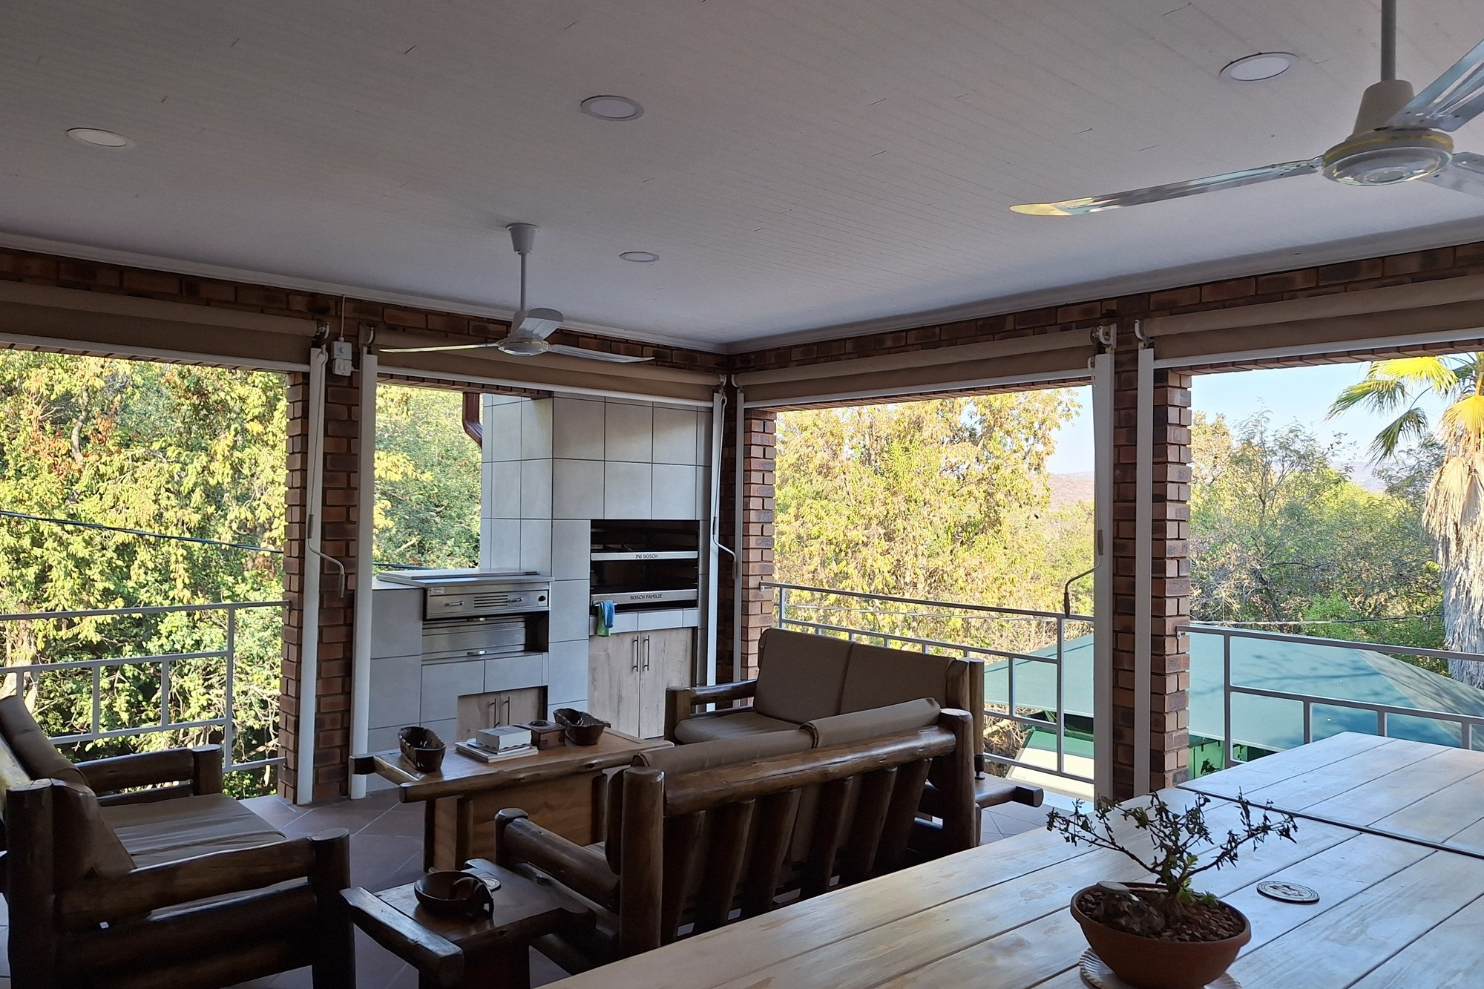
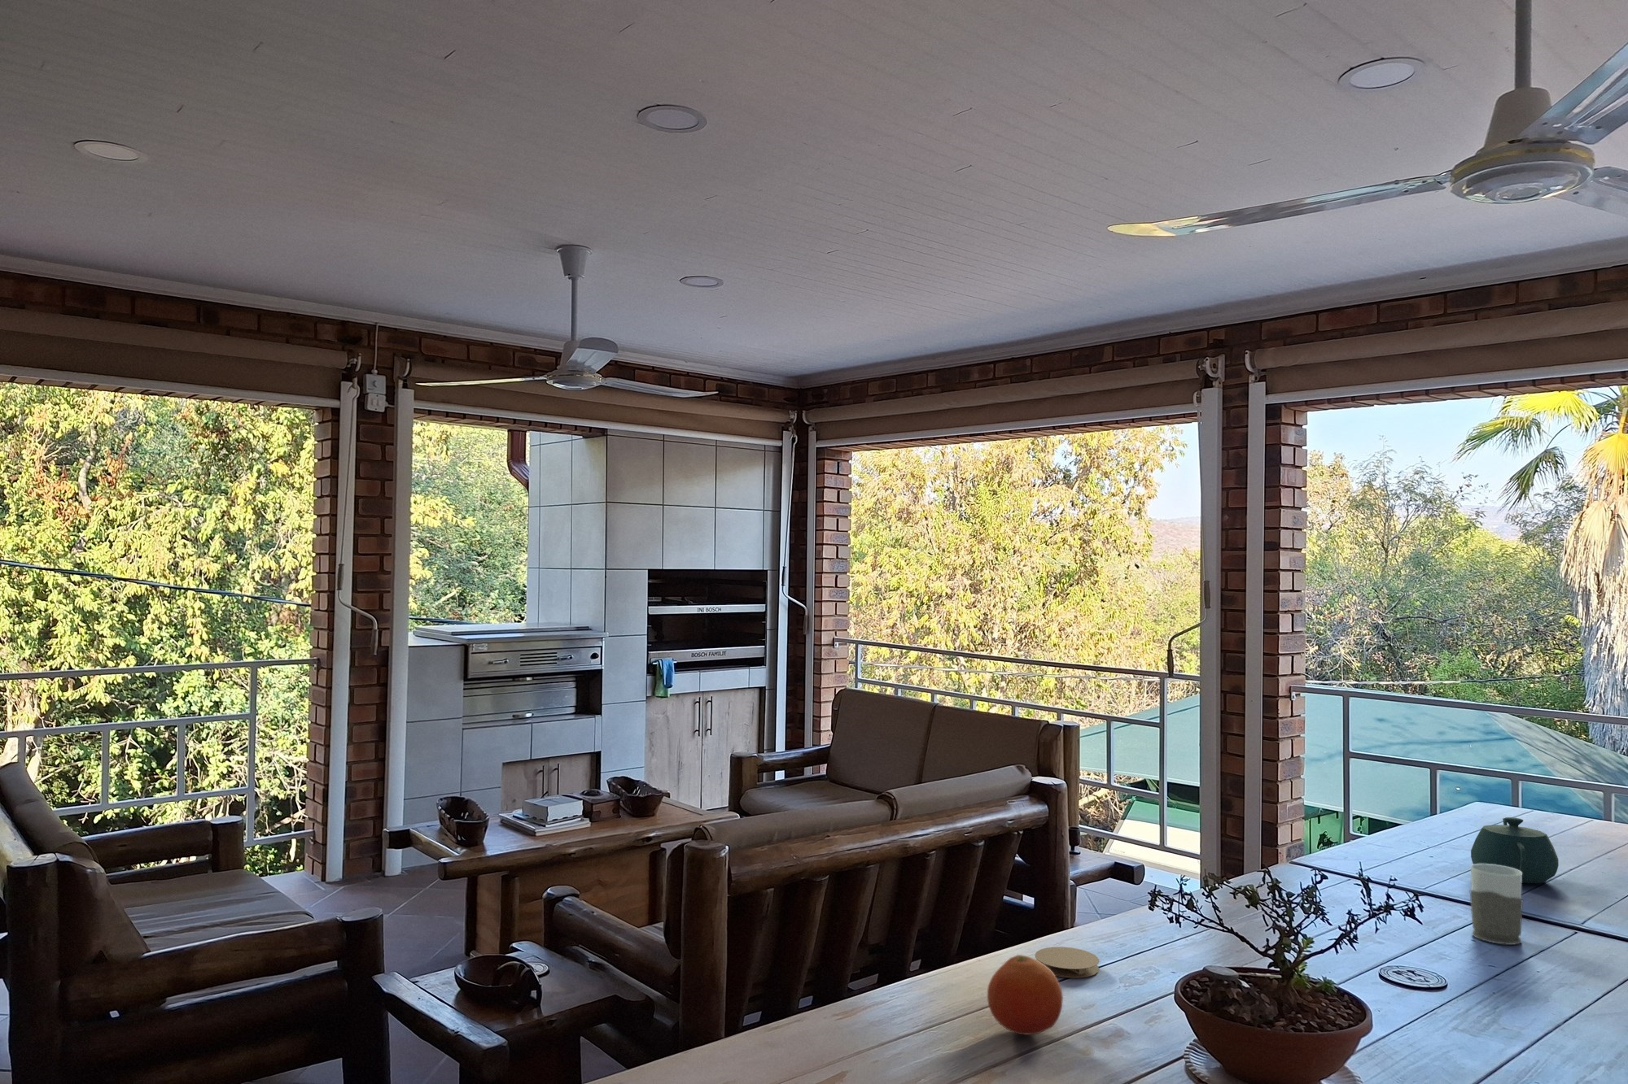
+ coaster [1034,946,1100,979]
+ teapot [1471,817,1560,884]
+ fruit [986,953,1064,1036]
+ mug [1469,864,1524,946]
